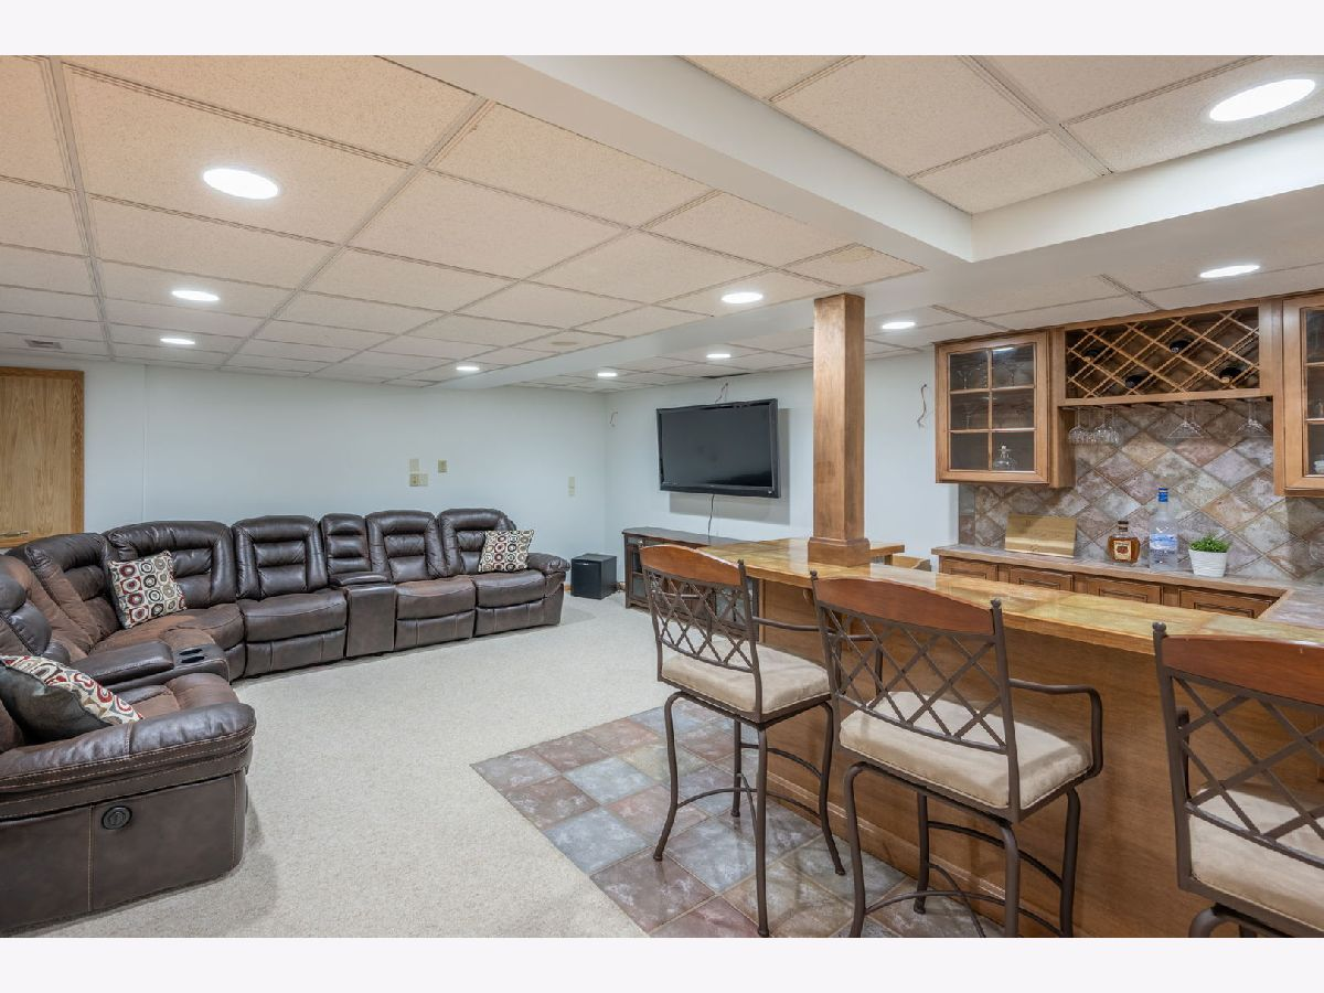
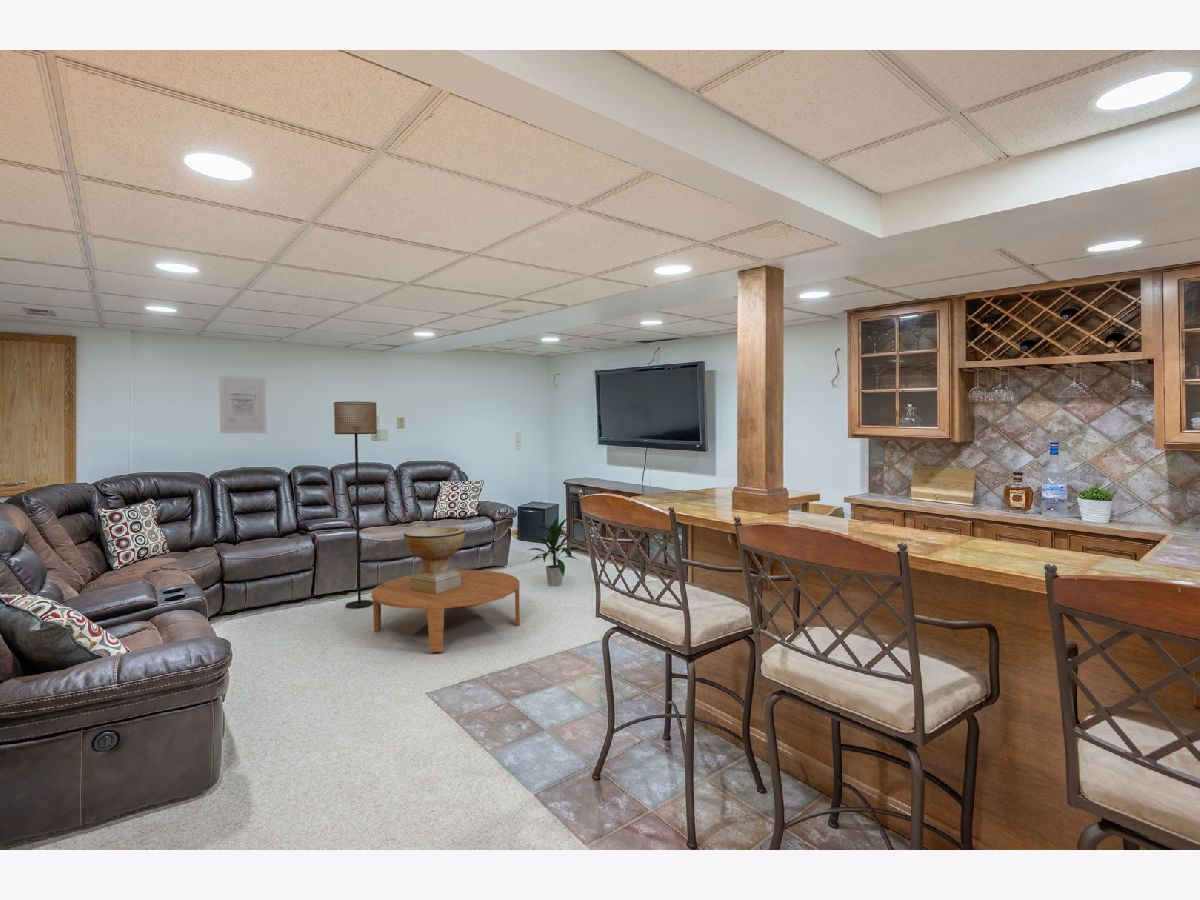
+ coffee table [371,569,521,653]
+ floor lamp [333,401,378,609]
+ decorative bowl [403,525,466,594]
+ indoor plant [528,516,579,587]
+ wall art [218,375,268,434]
